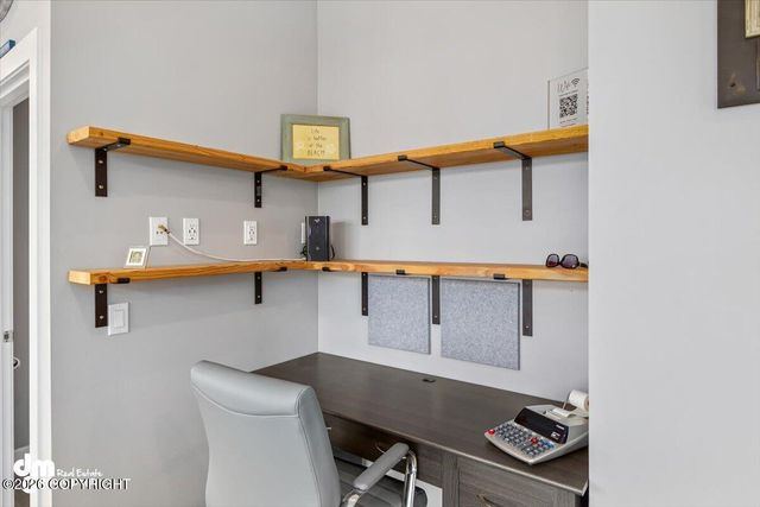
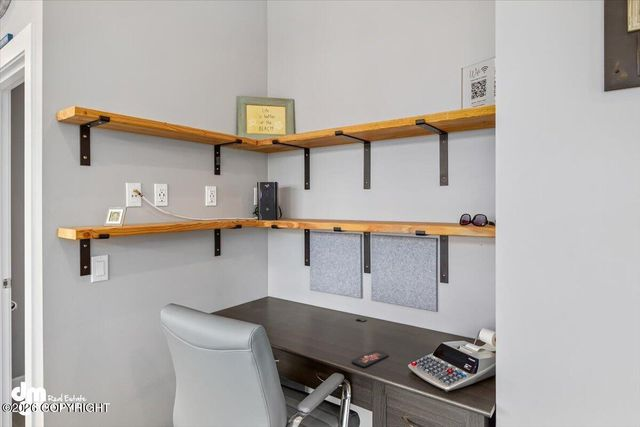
+ smartphone [350,349,390,368]
